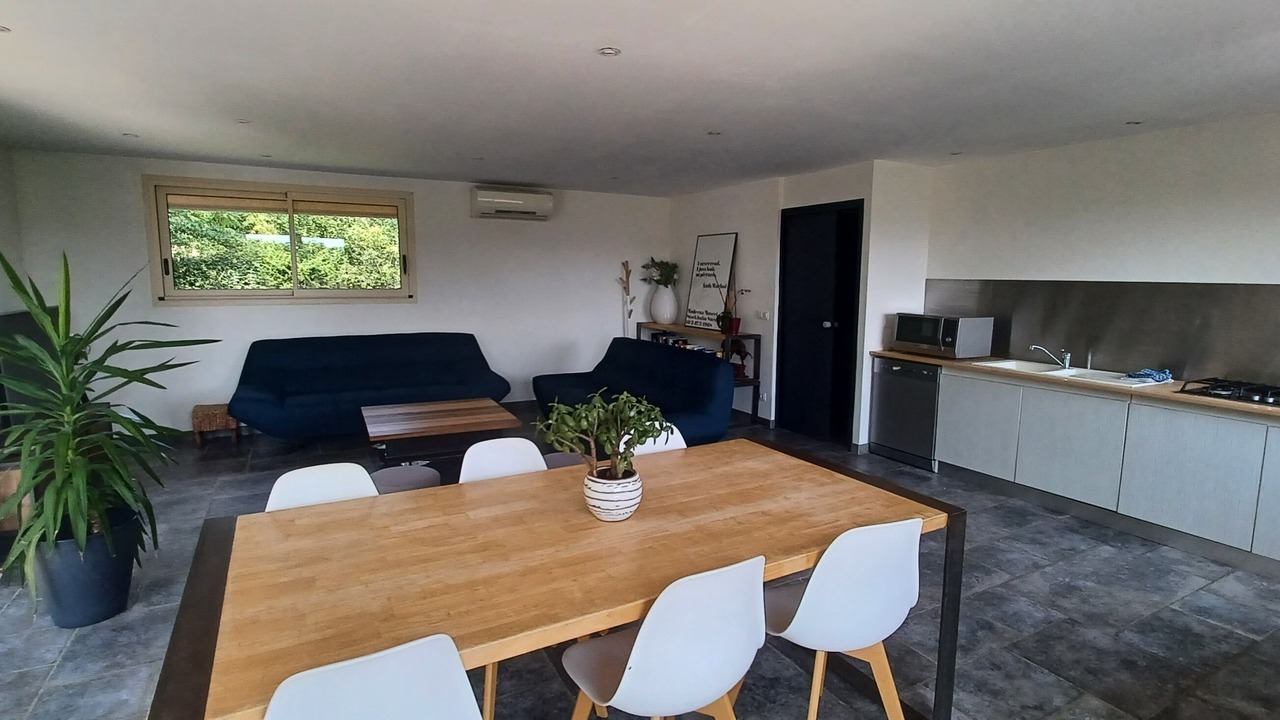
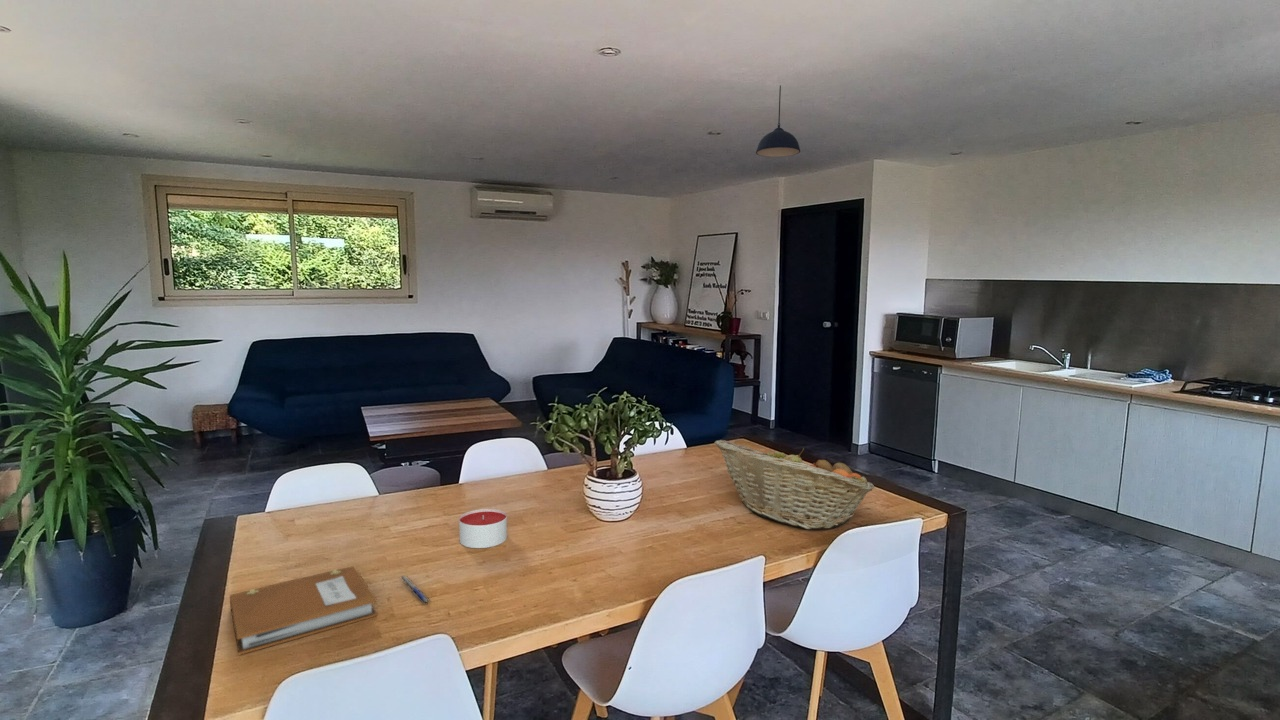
+ pen [399,575,432,605]
+ pendant light [755,85,801,158]
+ fruit basket [714,439,875,530]
+ notebook [229,565,378,656]
+ candle [458,508,508,549]
